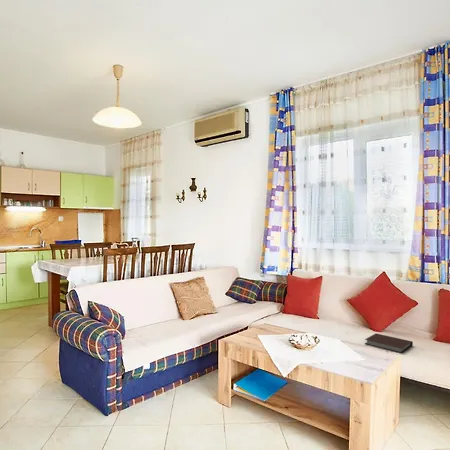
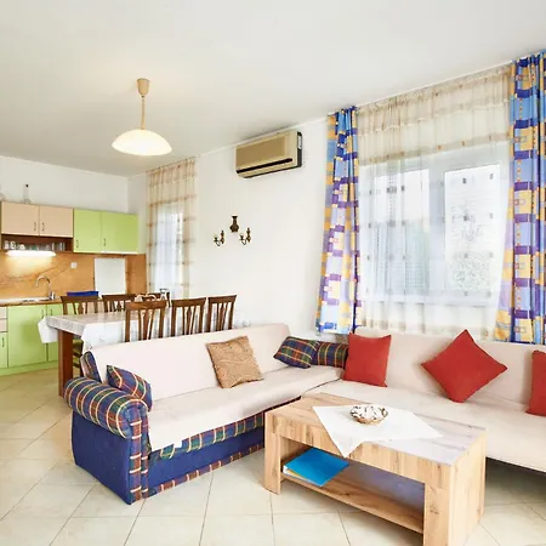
- notebook [364,332,414,354]
